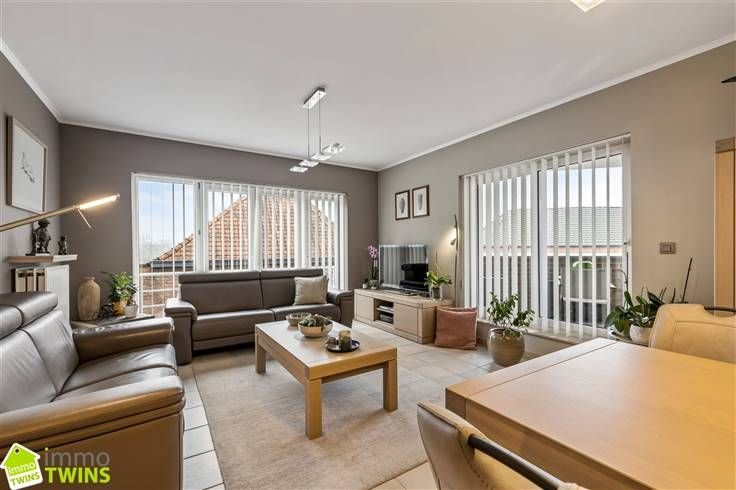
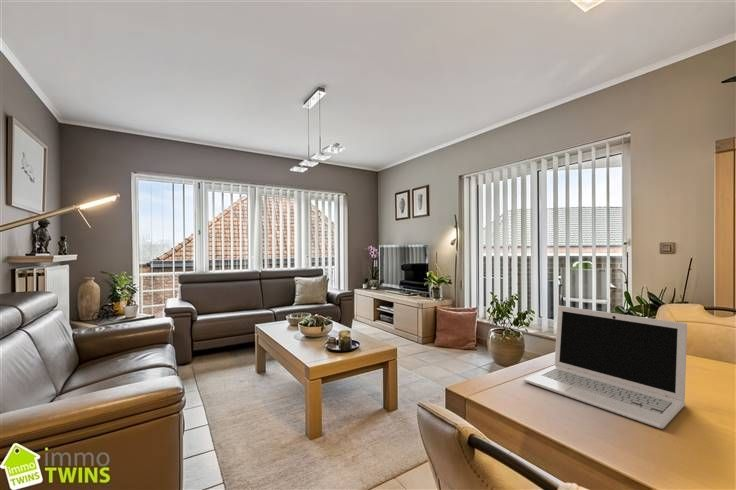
+ laptop [522,305,688,430]
